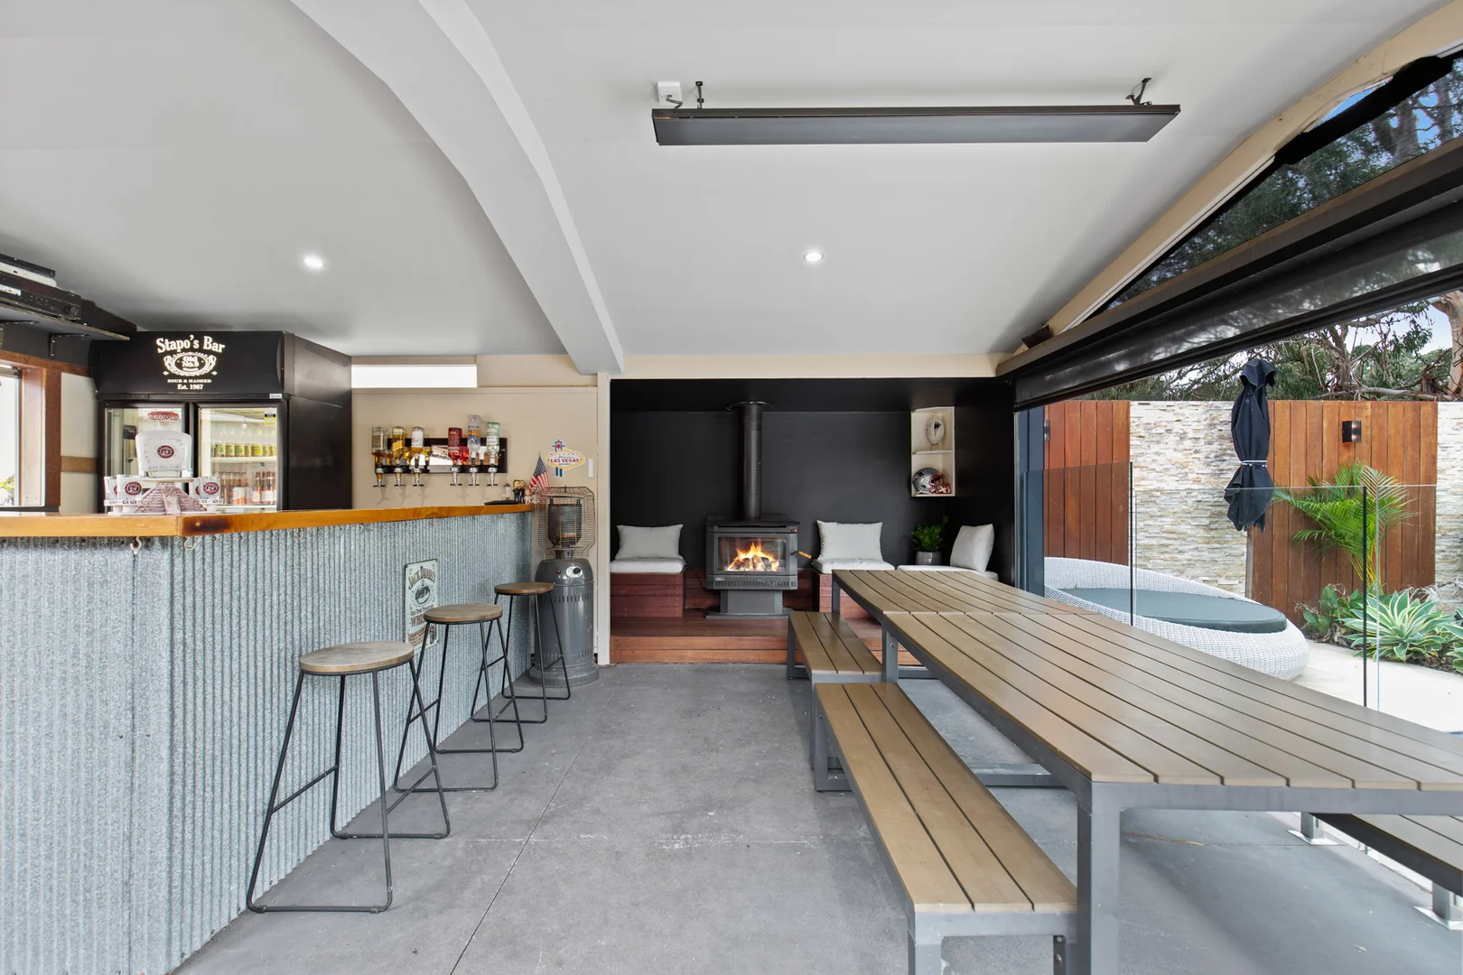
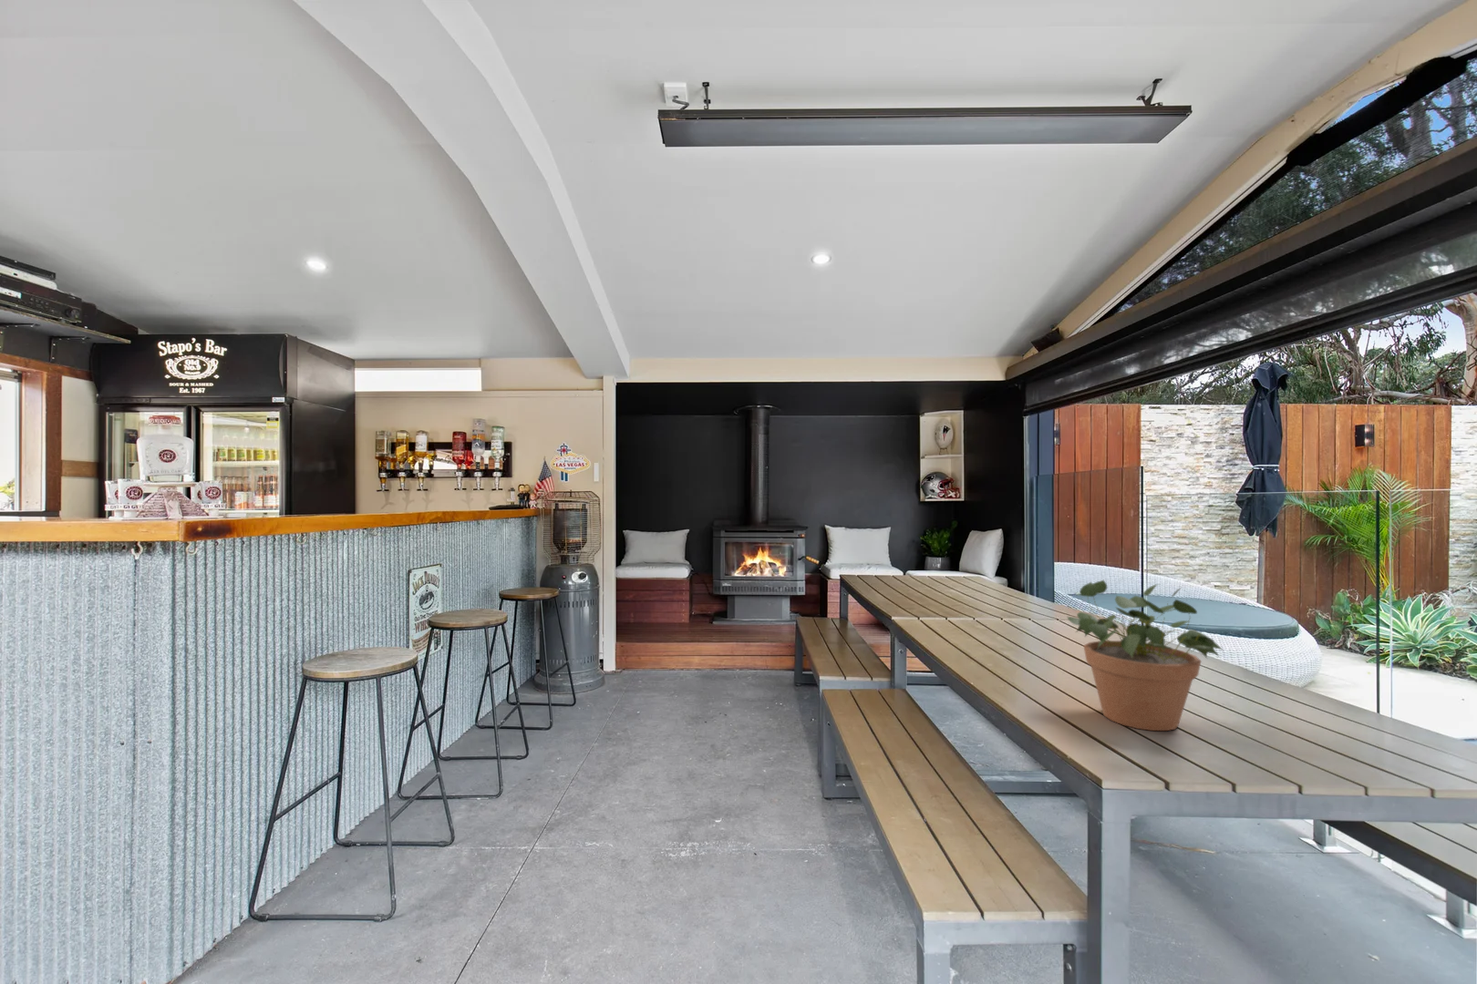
+ potted plant [1067,579,1224,731]
